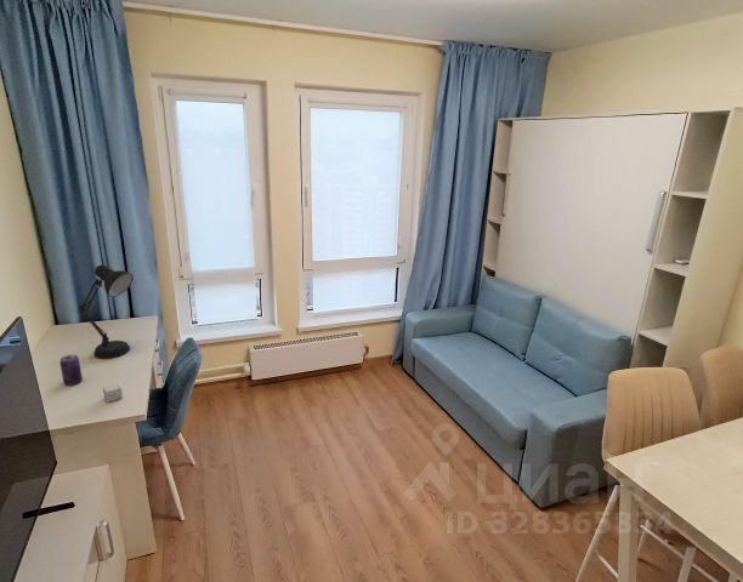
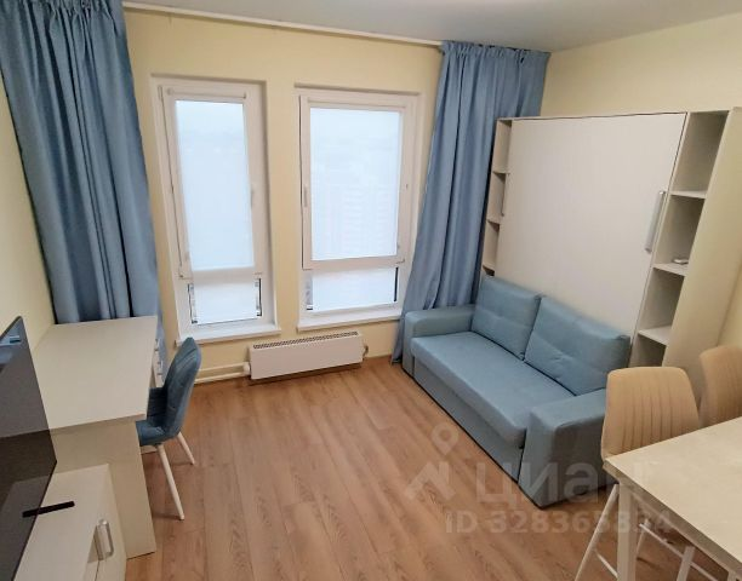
- desk lamp [78,264,135,360]
- beverage can [58,353,84,387]
- small box [102,382,124,404]
